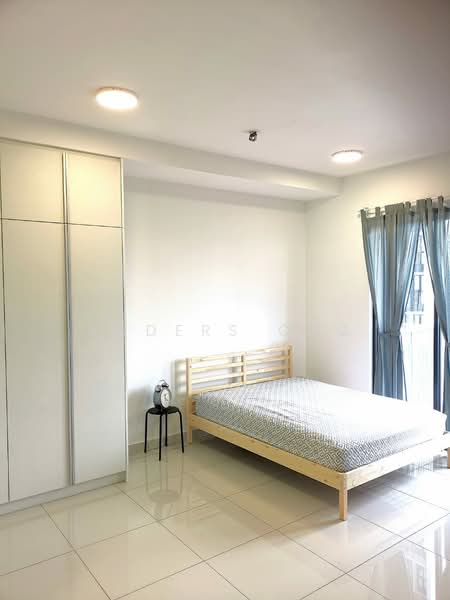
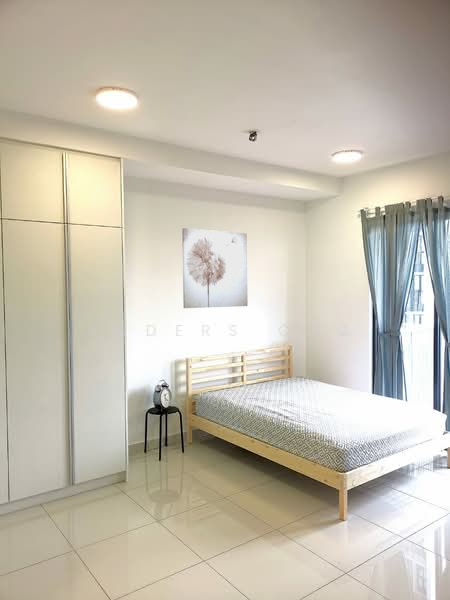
+ wall art [181,227,249,309]
